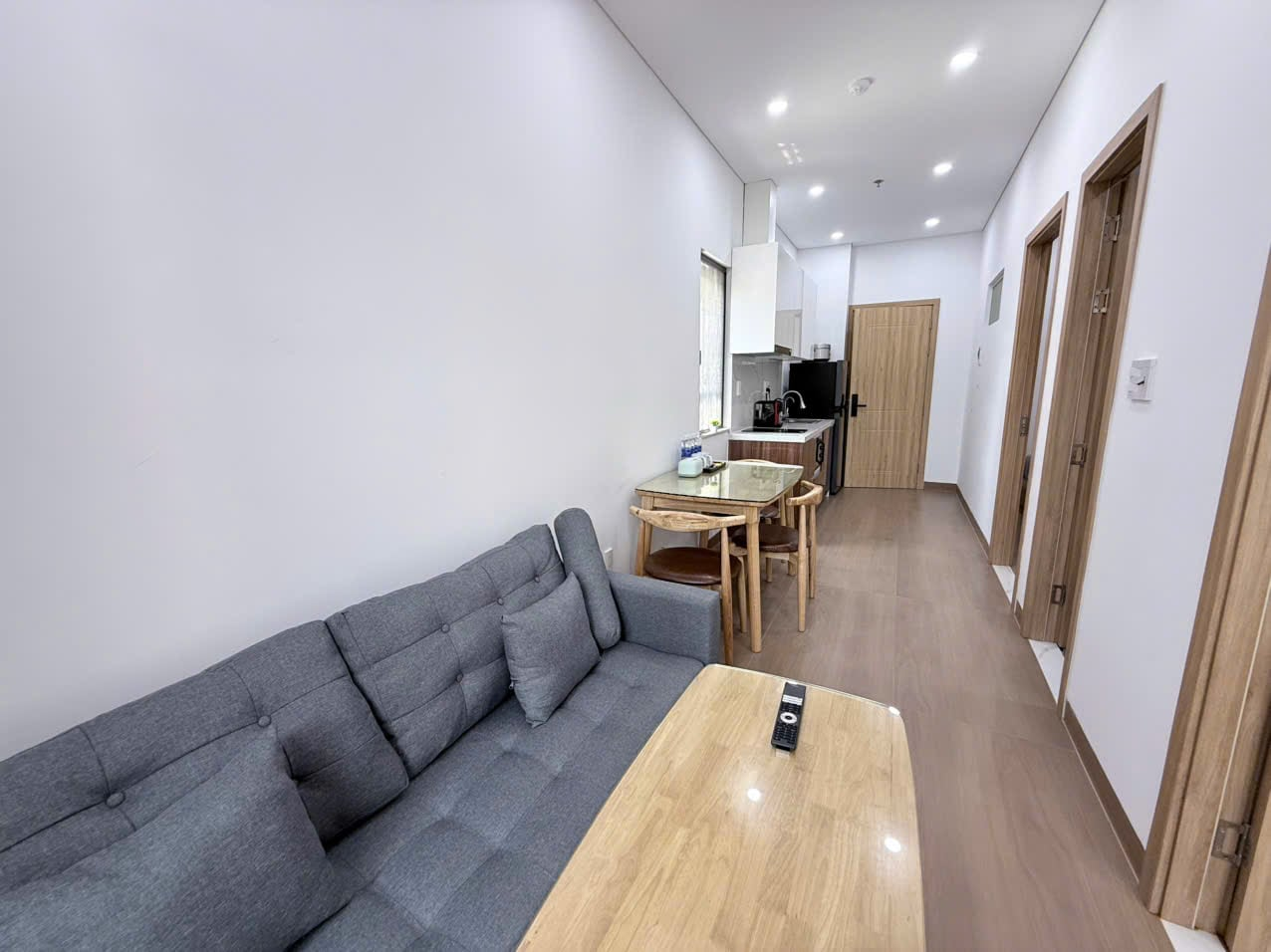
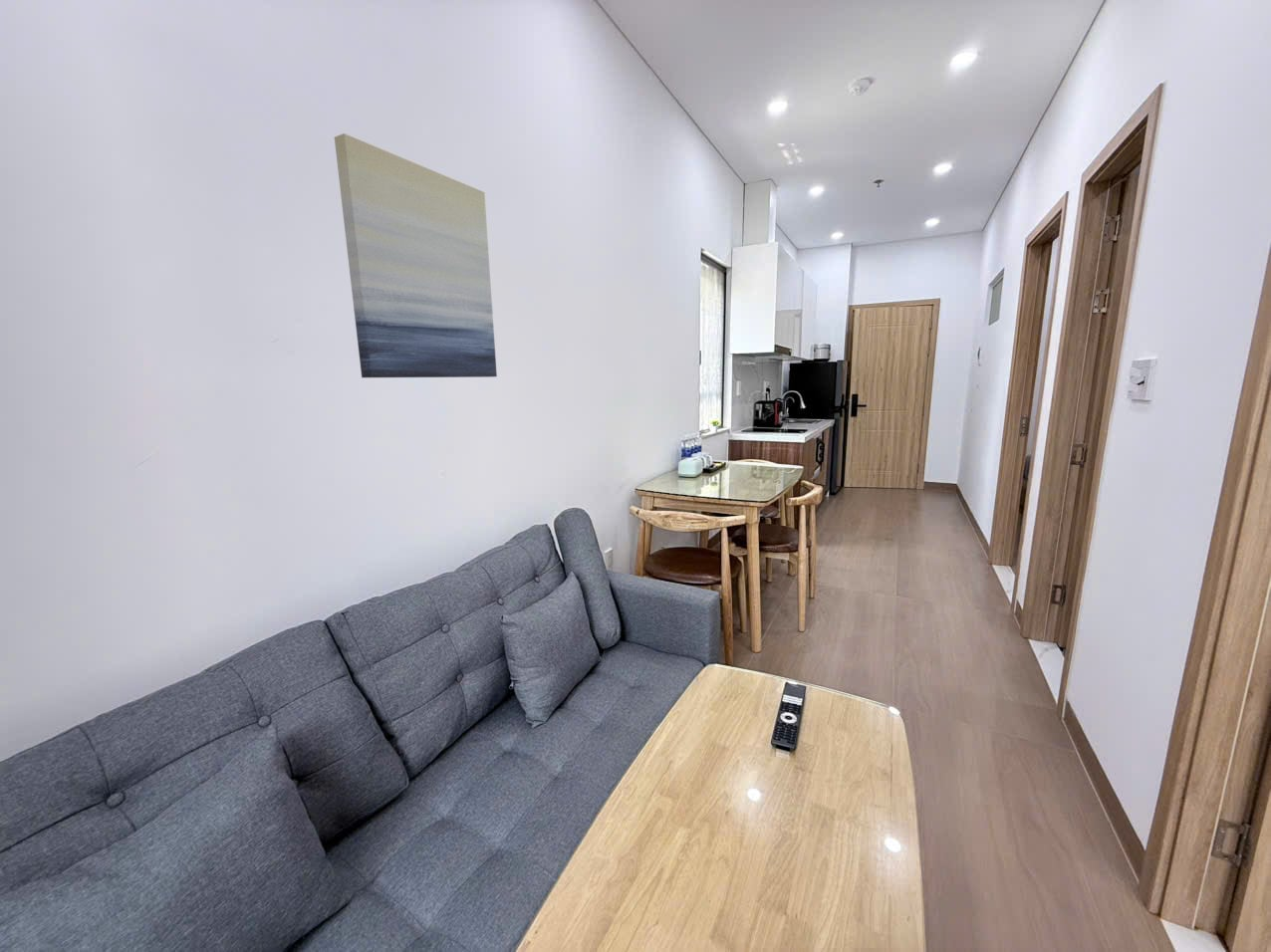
+ wall art [334,132,498,378]
